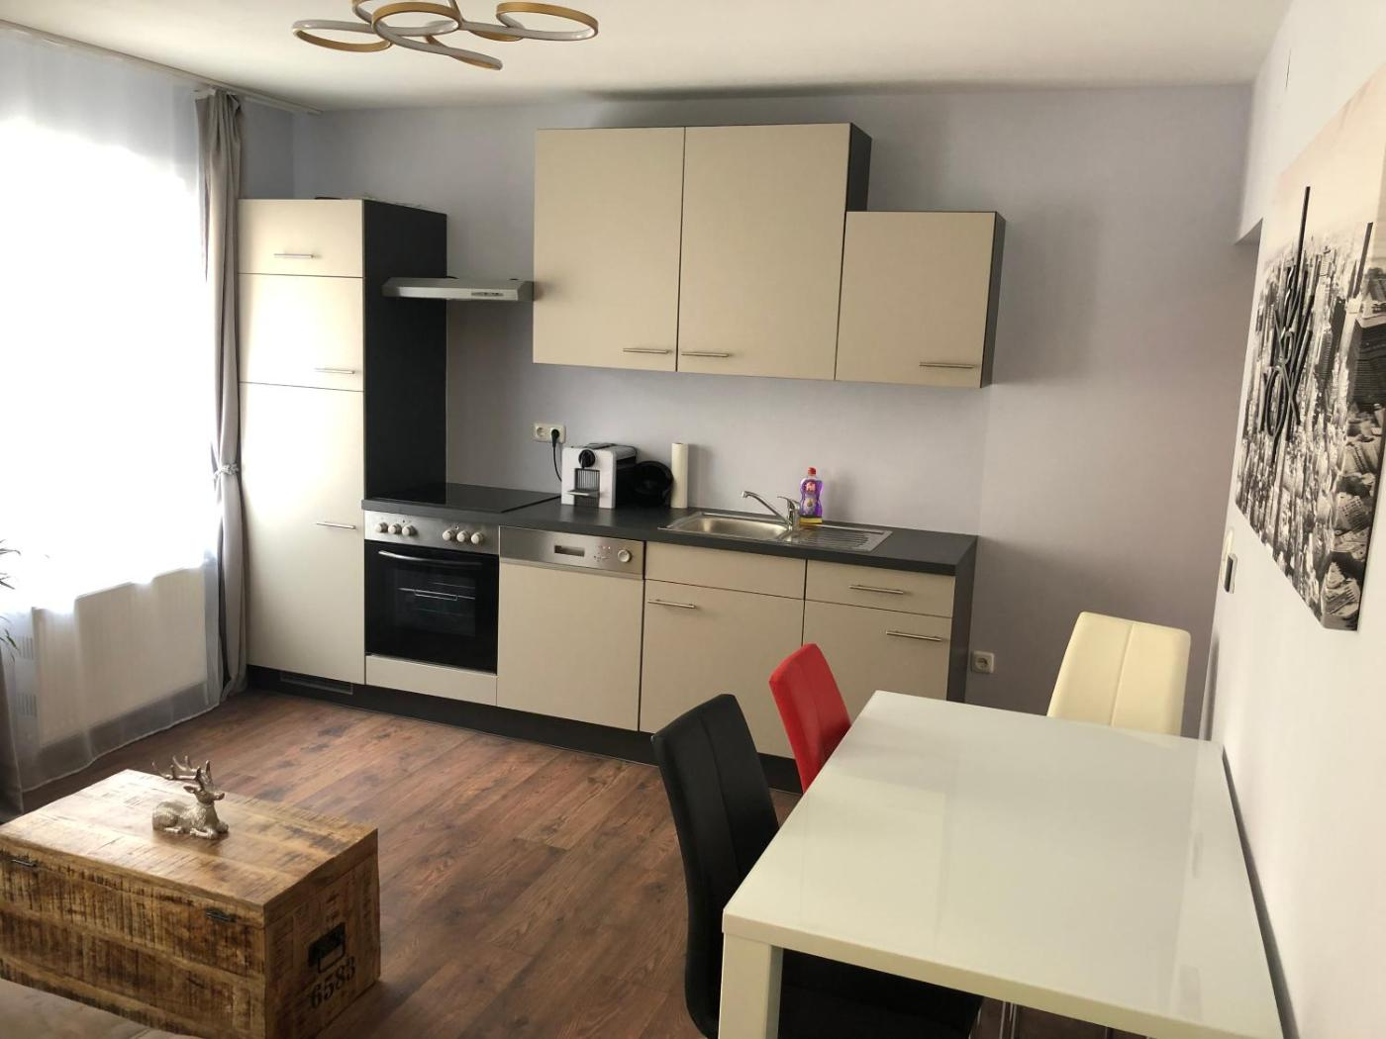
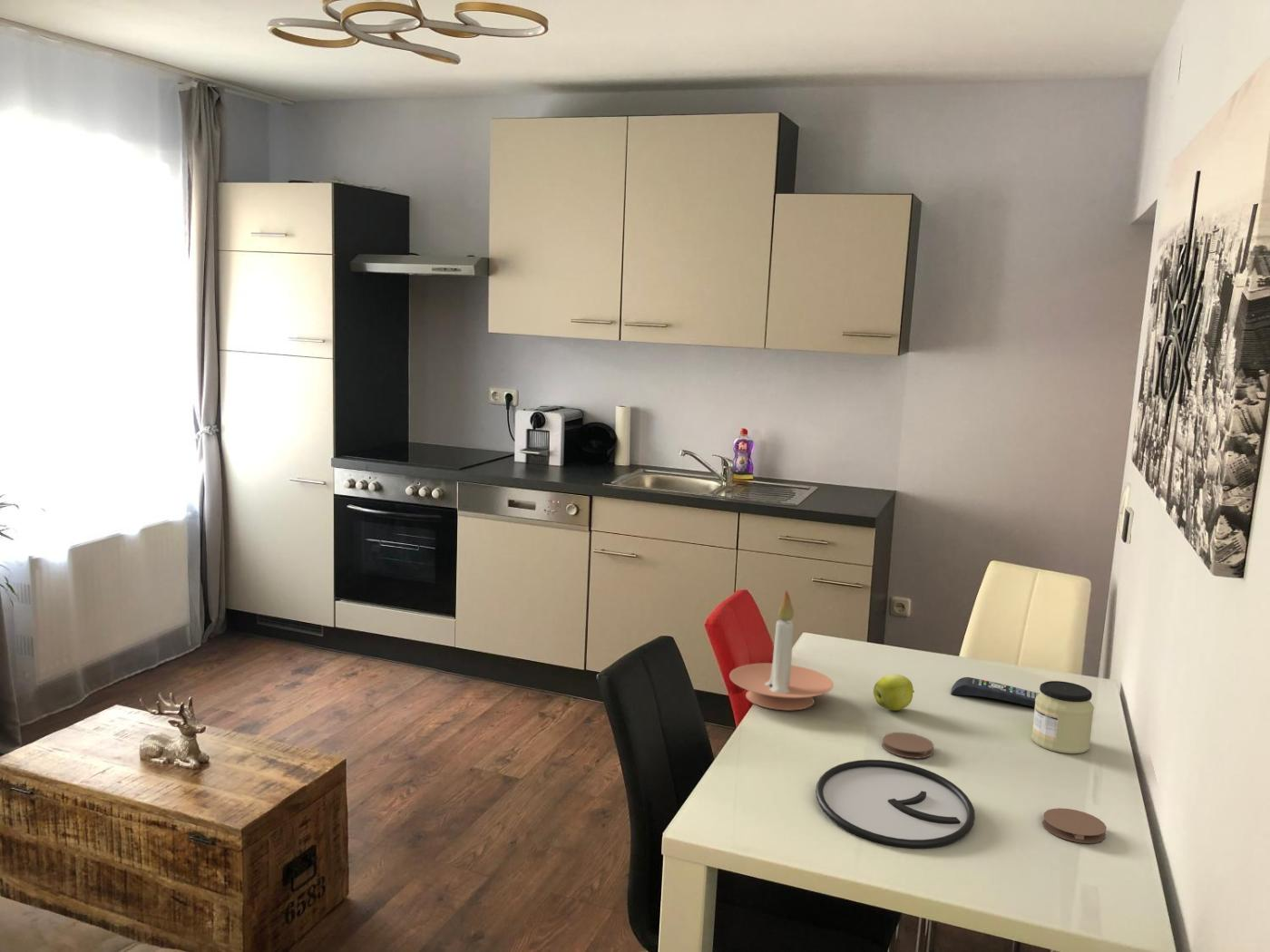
+ apple [873,673,915,712]
+ plate [815,759,976,849]
+ remote control [950,676,1040,708]
+ coaster [882,732,934,759]
+ coaster [1041,807,1108,844]
+ candle holder [728,588,835,711]
+ jar [1031,680,1095,754]
